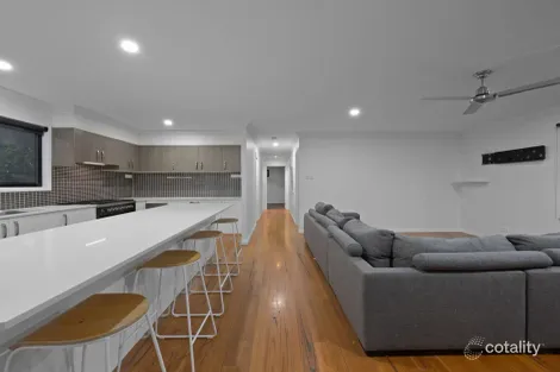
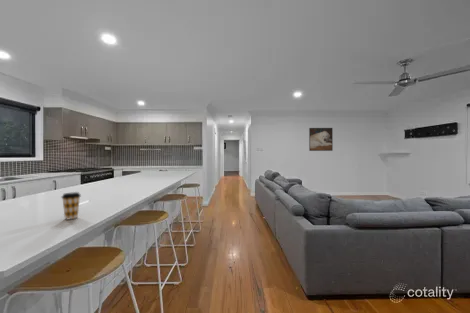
+ coffee cup [60,191,82,220]
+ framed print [308,127,334,152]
